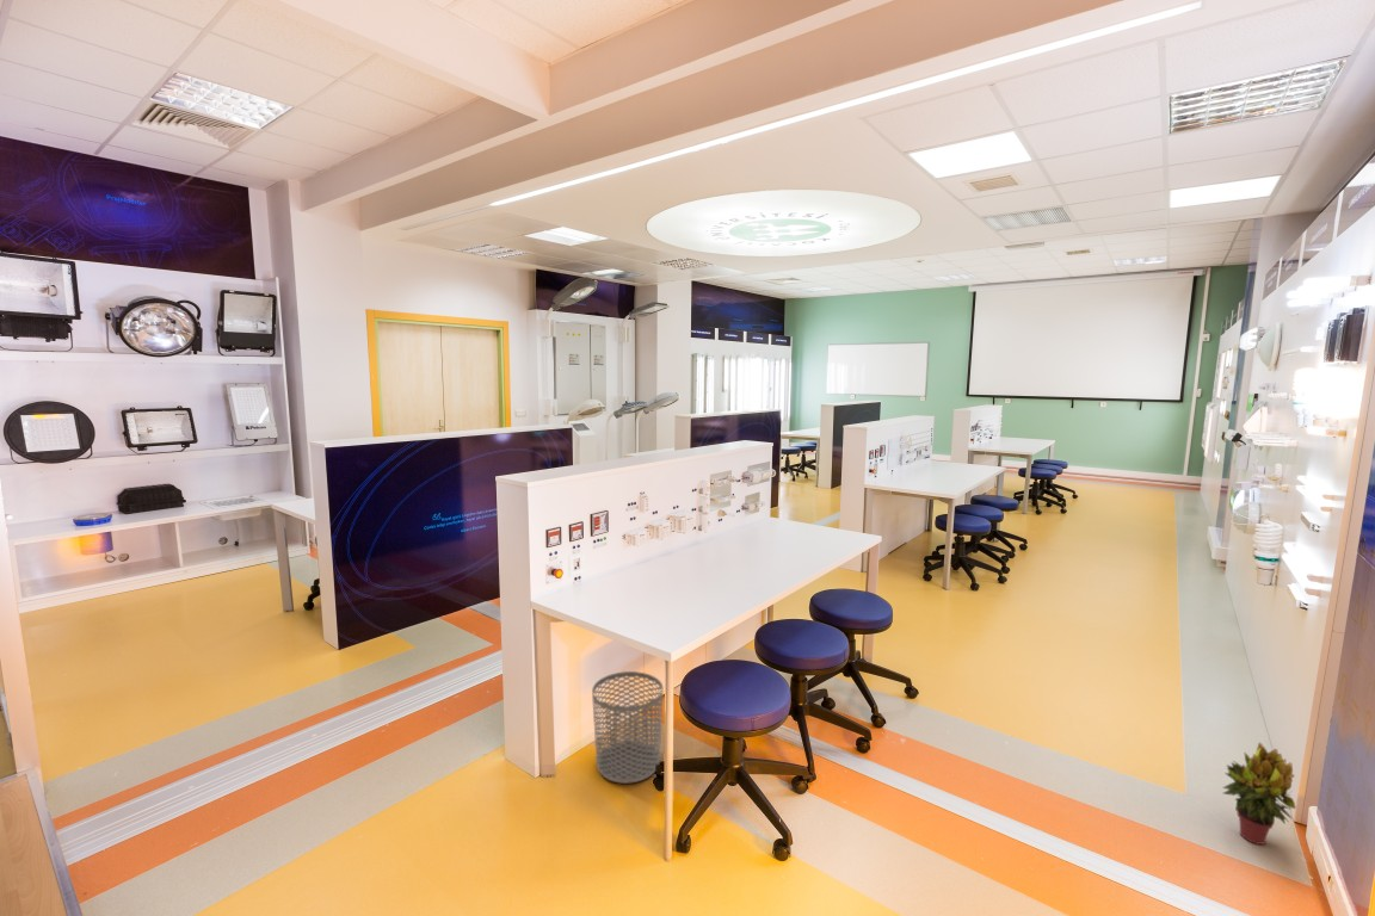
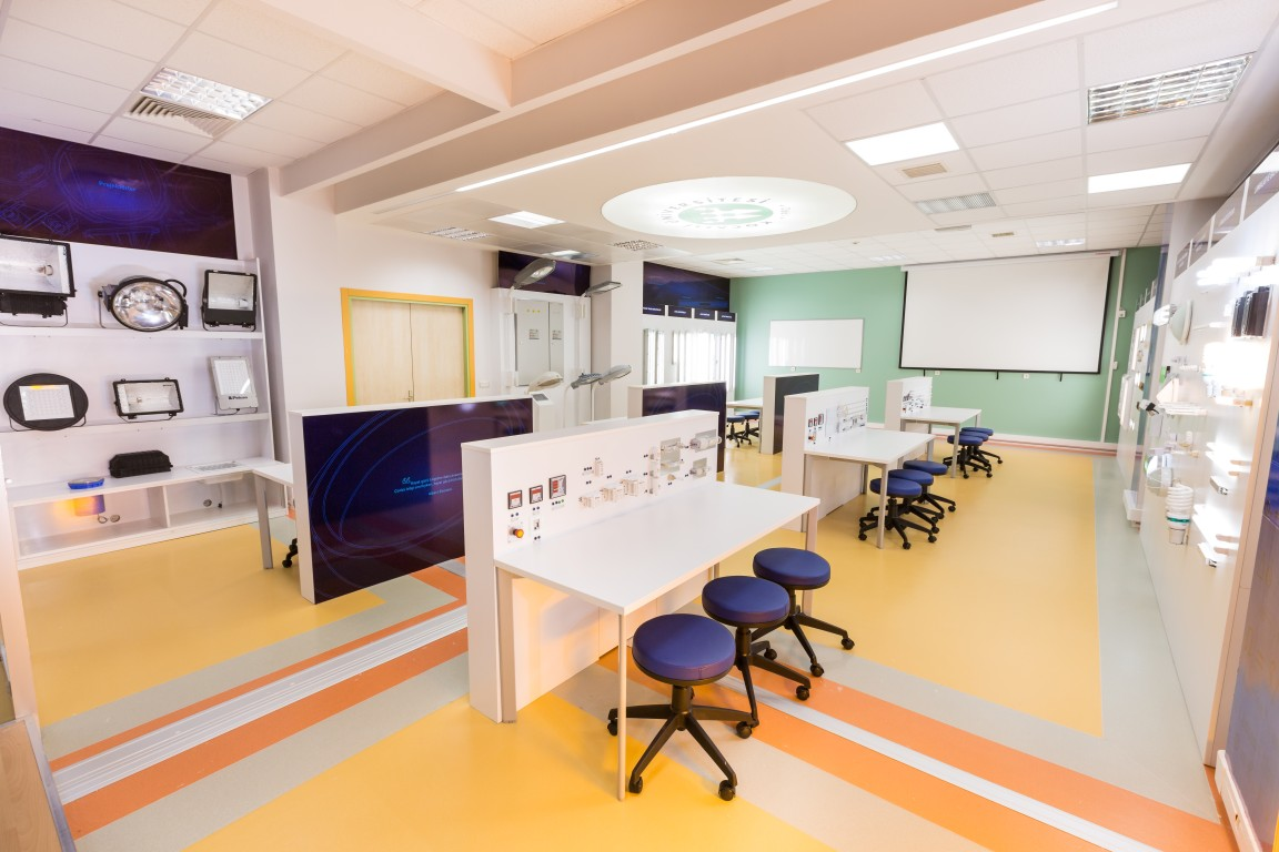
- waste bin [591,670,664,785]
- potted plant [1221,742,1297,846]
